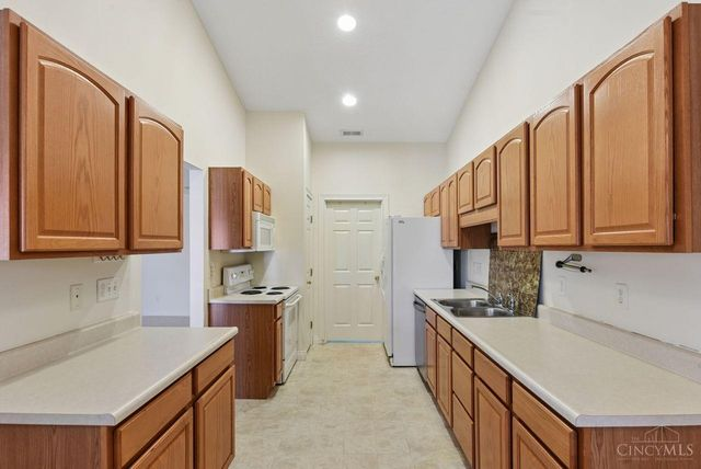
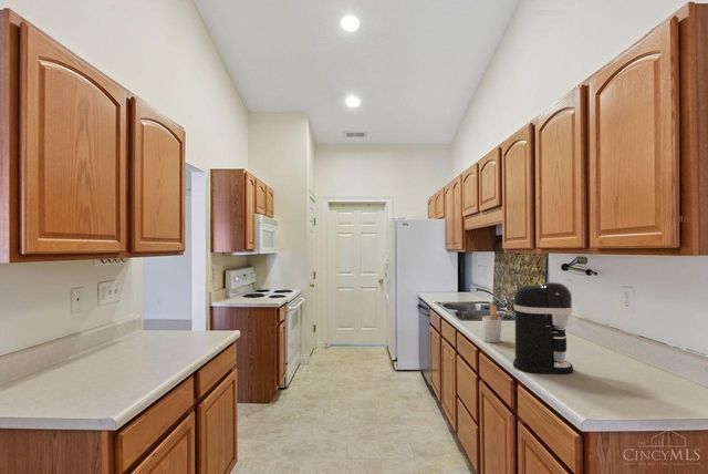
+ utensil holder [481,305,512,343]
+ coffee maker [512,281,575,375]
